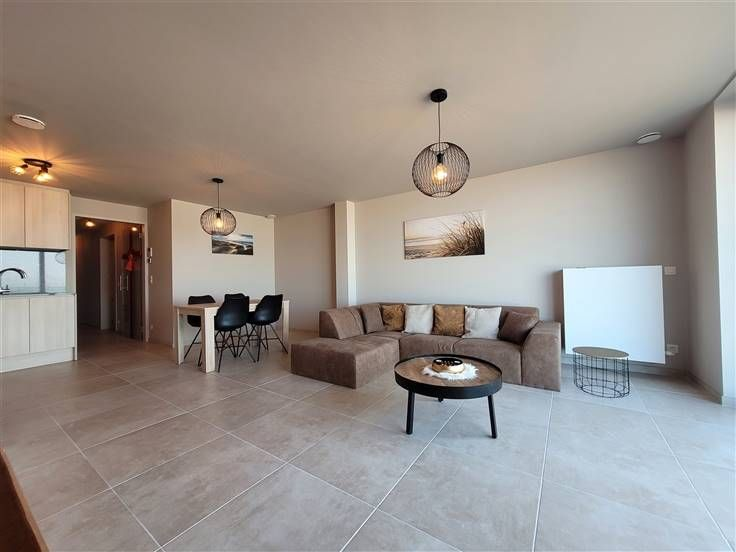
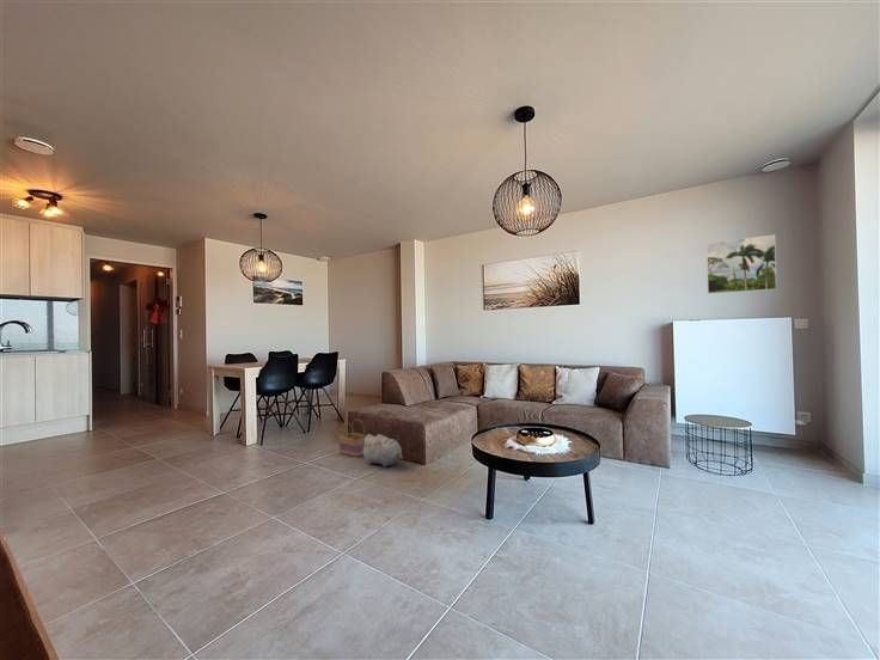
+ plush toy [361,433,404,468]
+ basket [337,418,367,458]
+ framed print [705,233,777,295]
